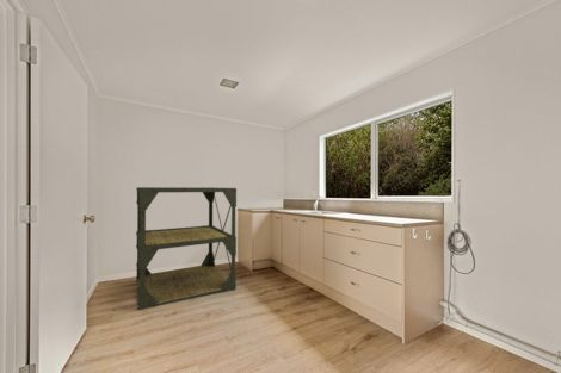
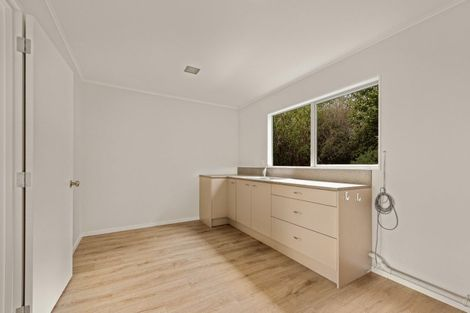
- shelving unit [135,186,238,311]
